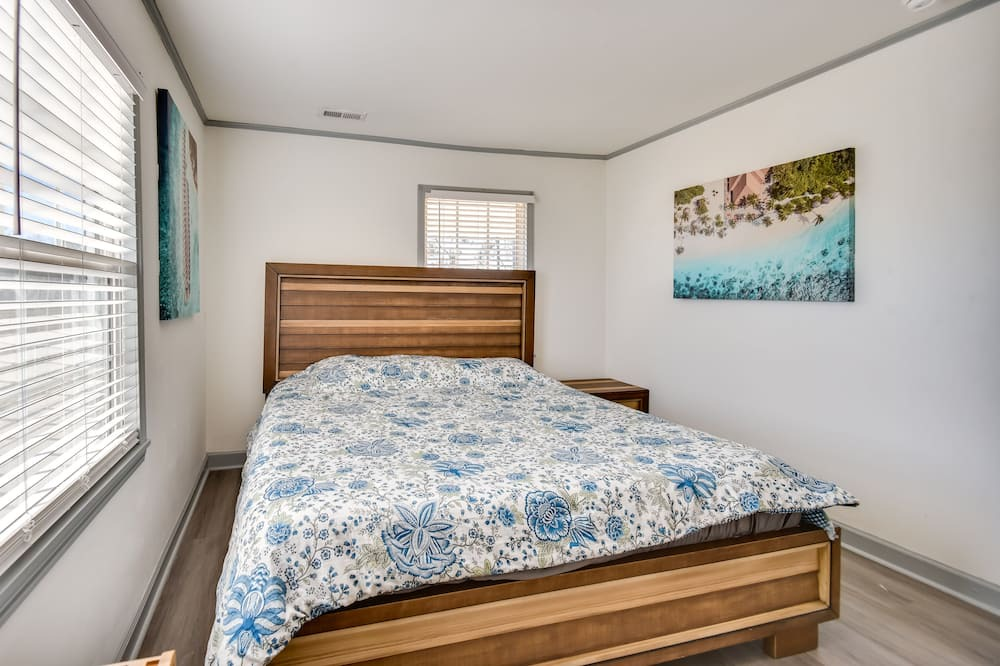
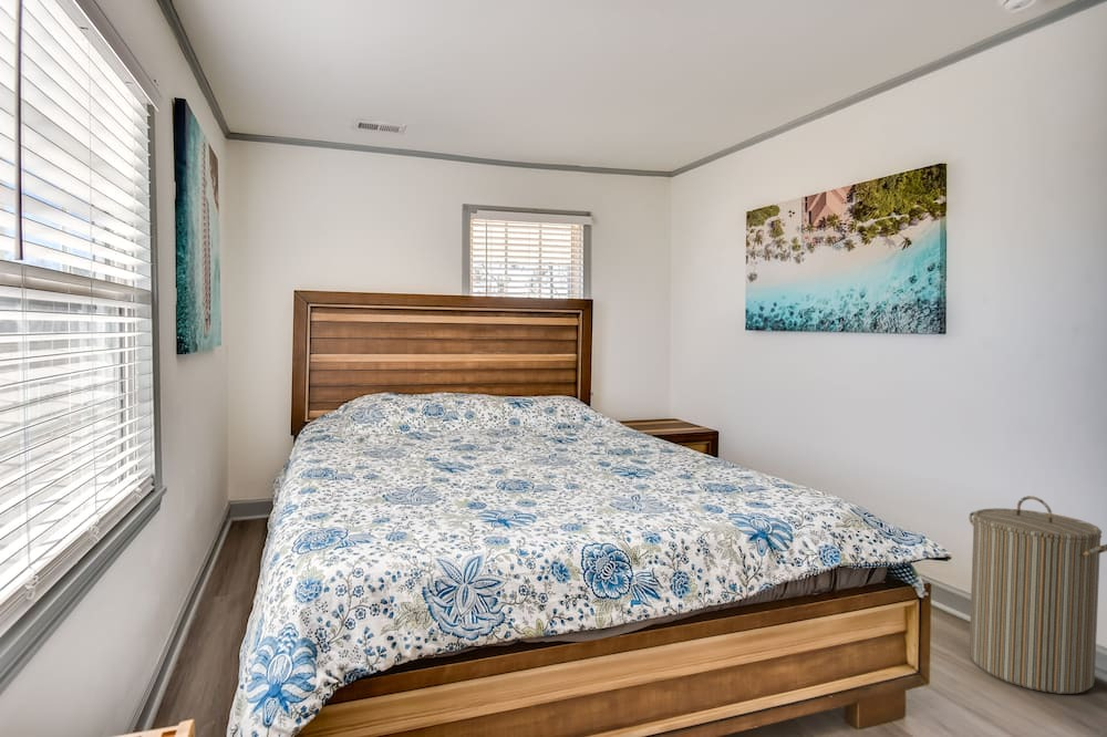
+ laundry hamper [968,495,1107,695]
